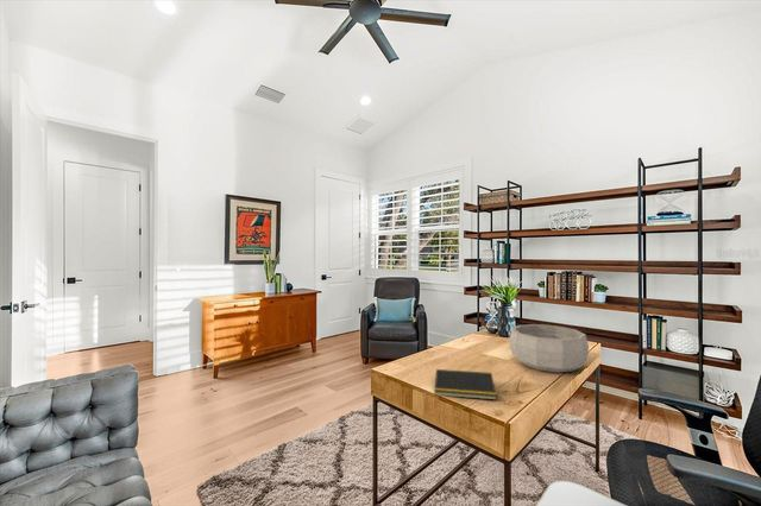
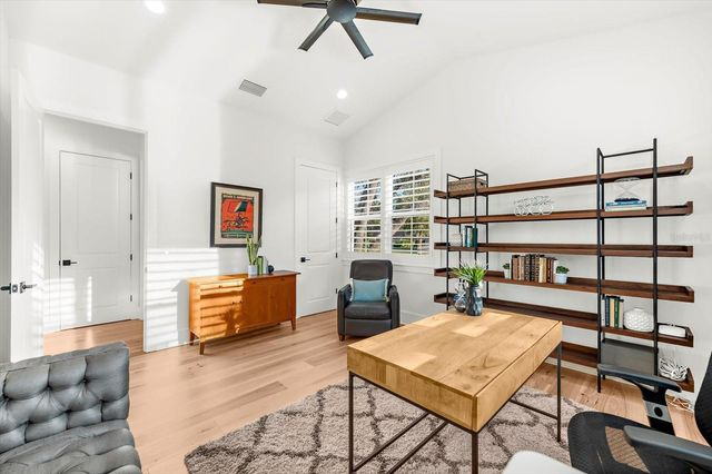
- decorative bowl [509,323,590,374]
- notepad [434,368,498,401]
